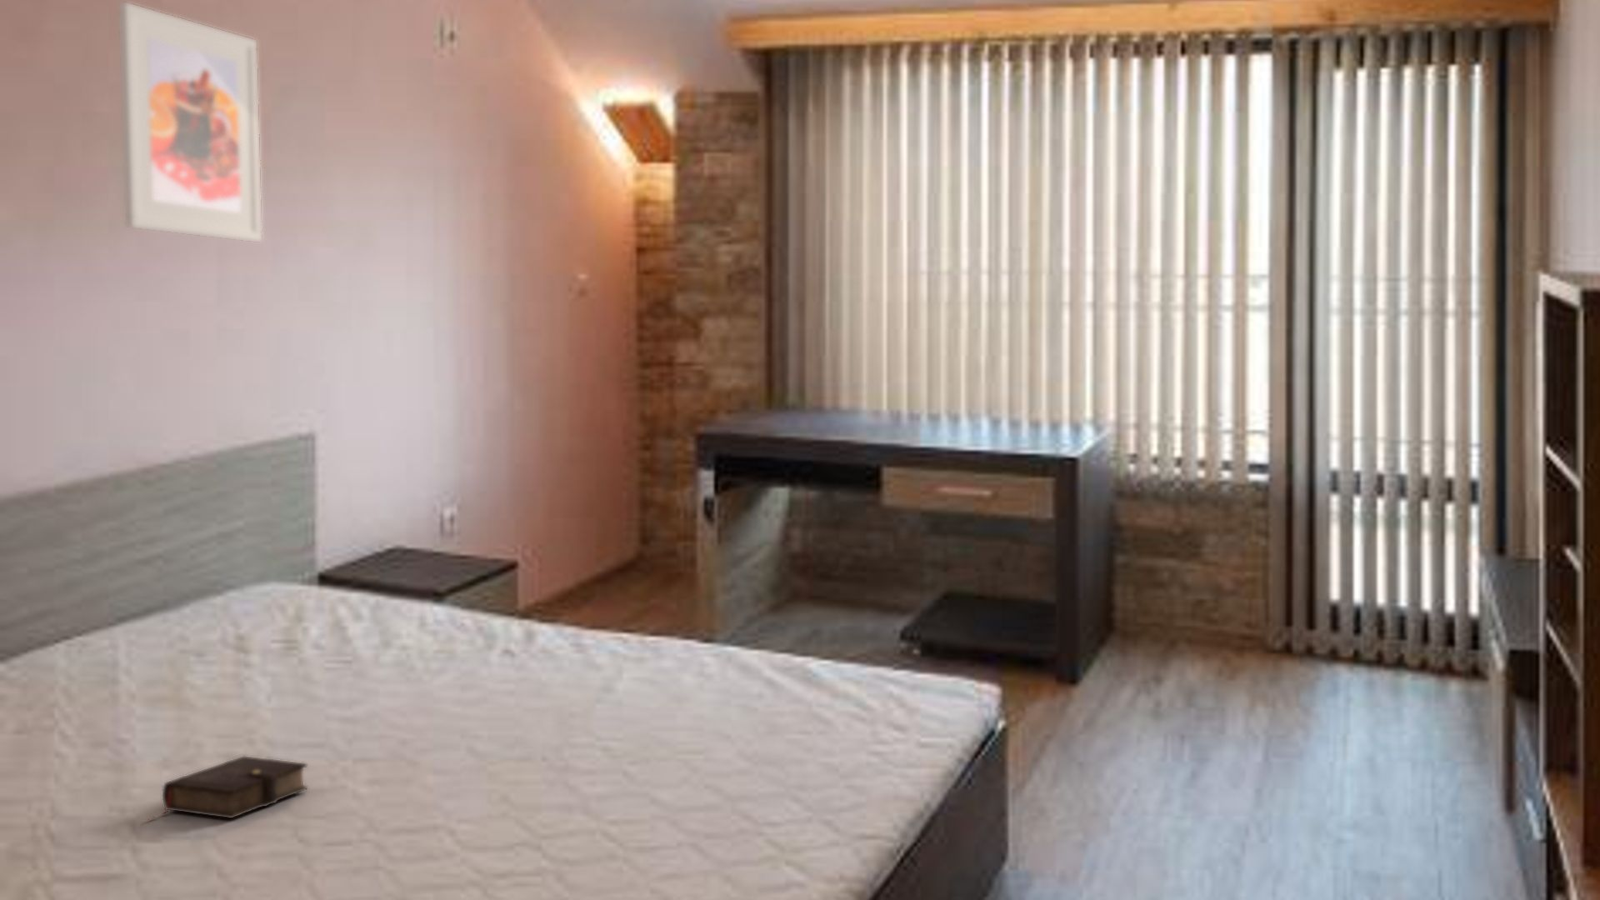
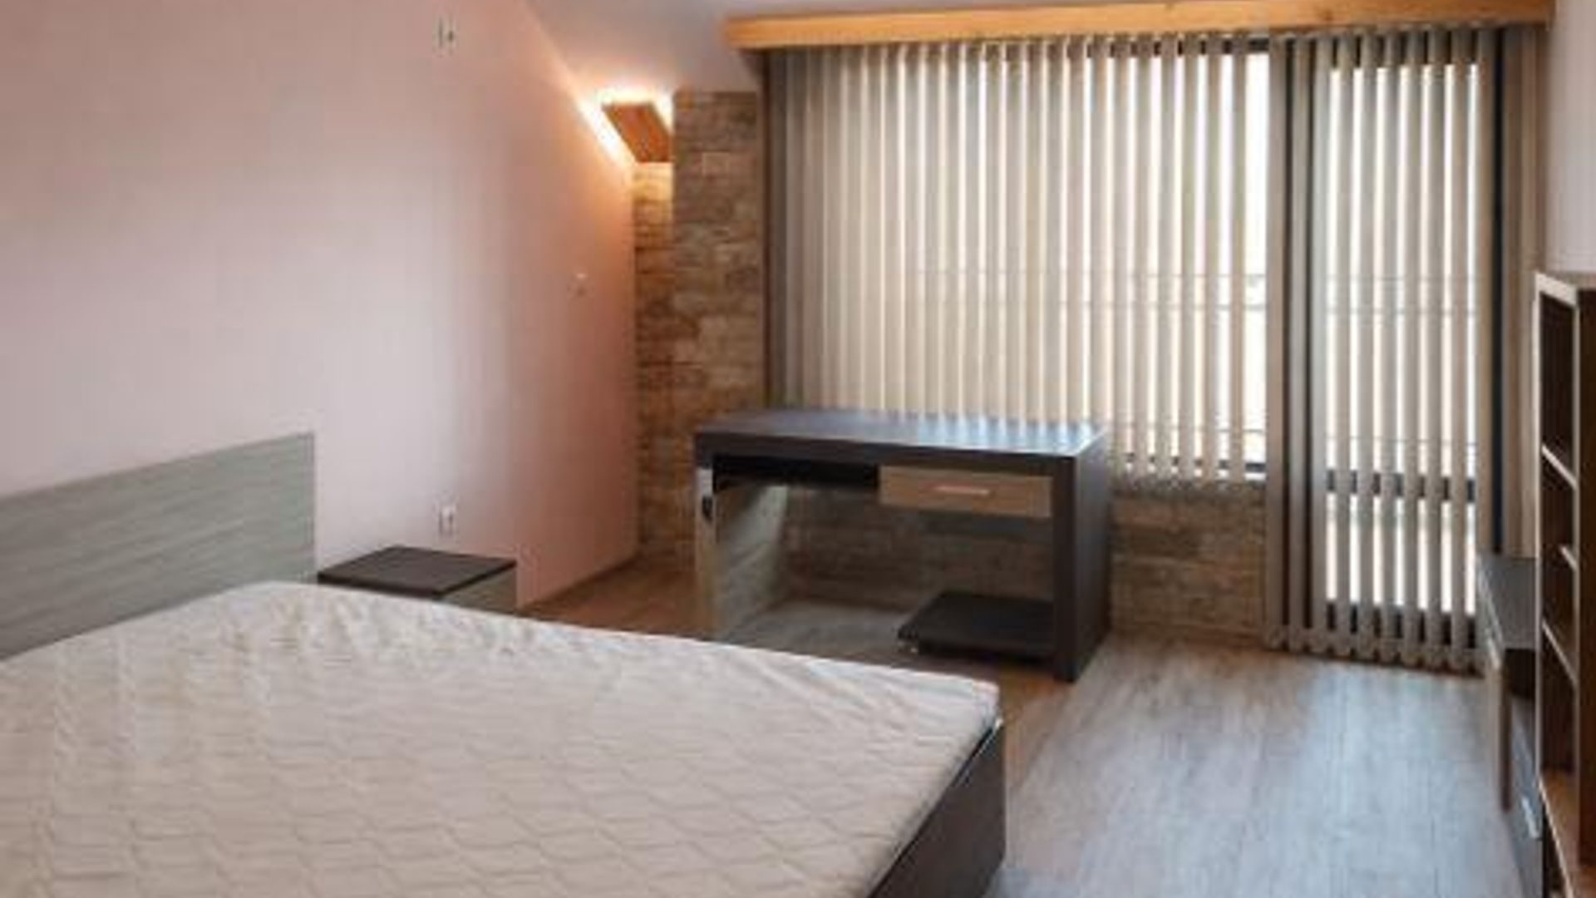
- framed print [119,2,263,243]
- book [141,755,309,822]
